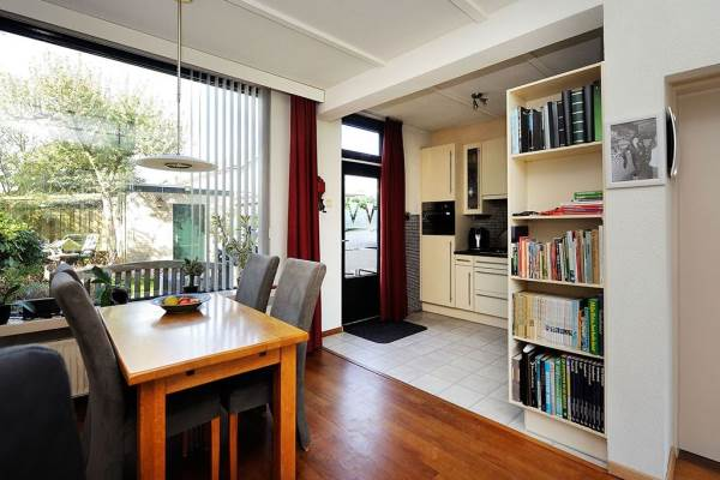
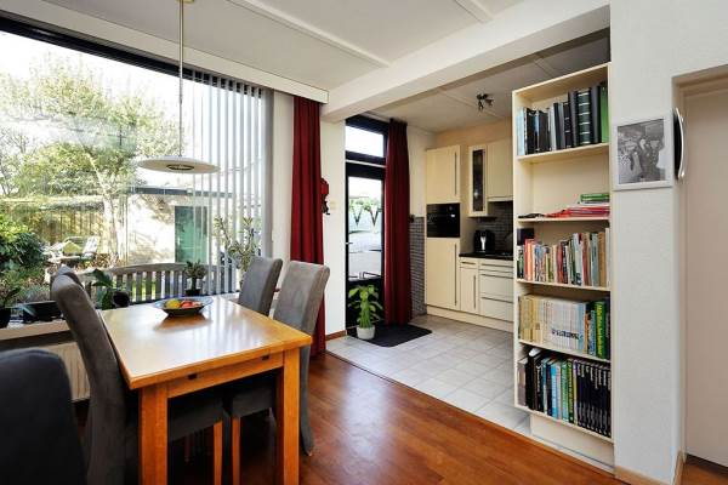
+ potted plant [348,284,383,341]
